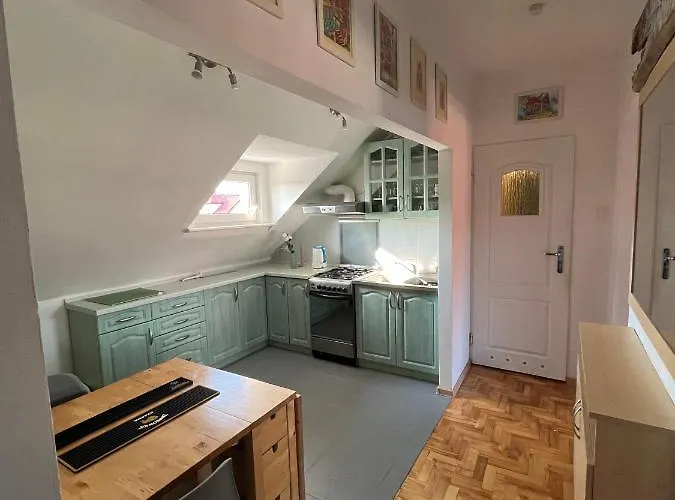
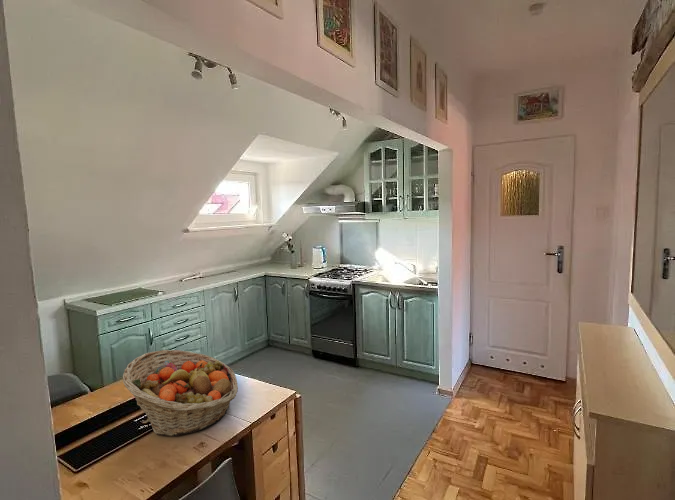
+ fruit basket [122,349,239,437]
